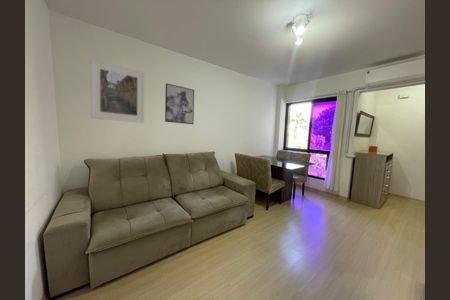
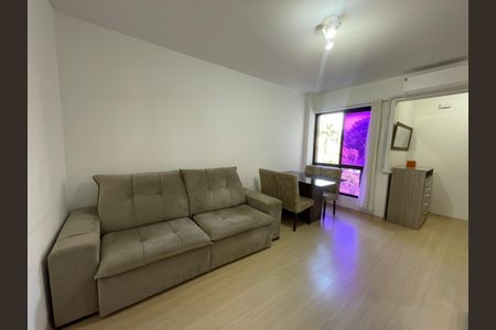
- wall art [164,82,195,125]
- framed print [89,58,146,124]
